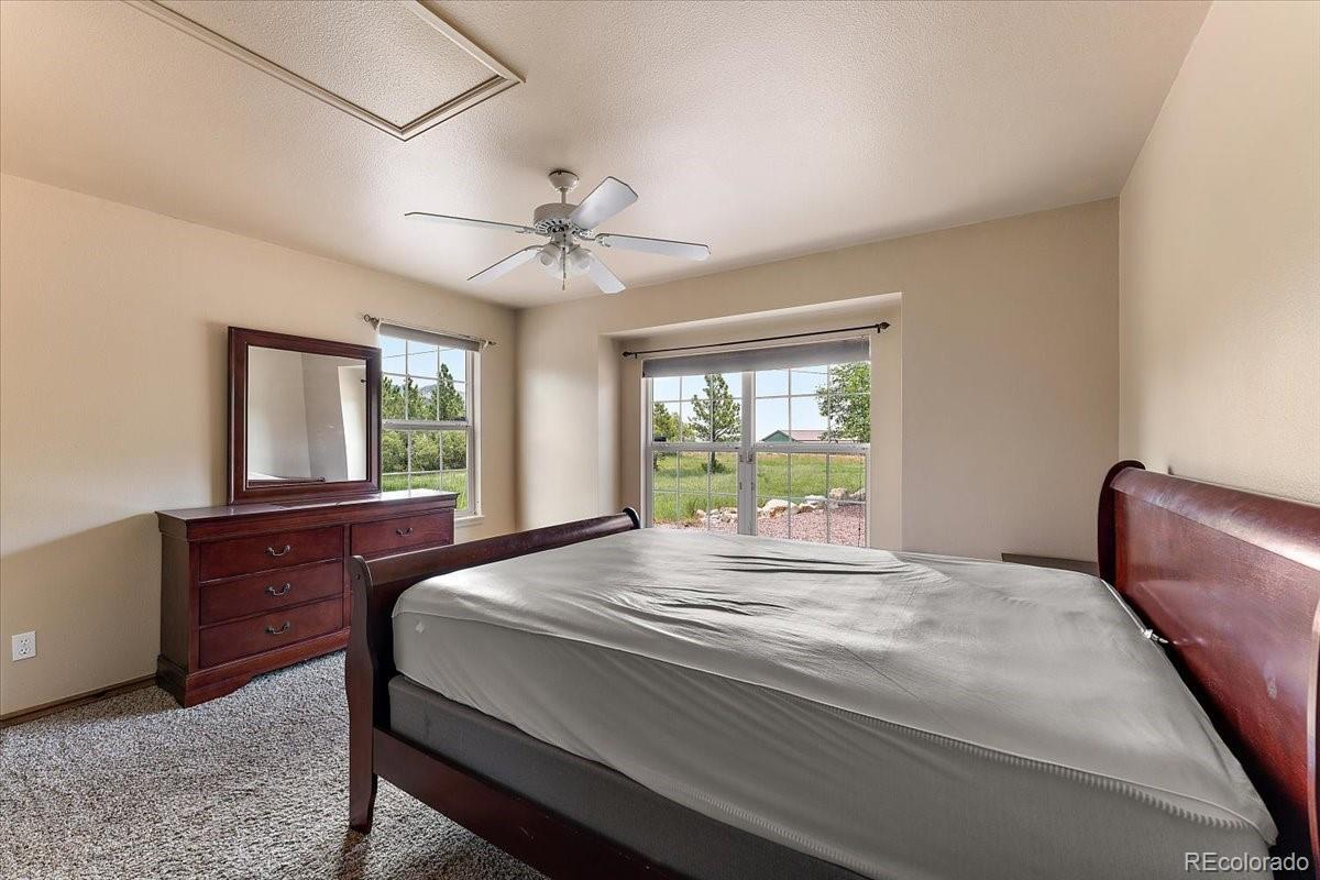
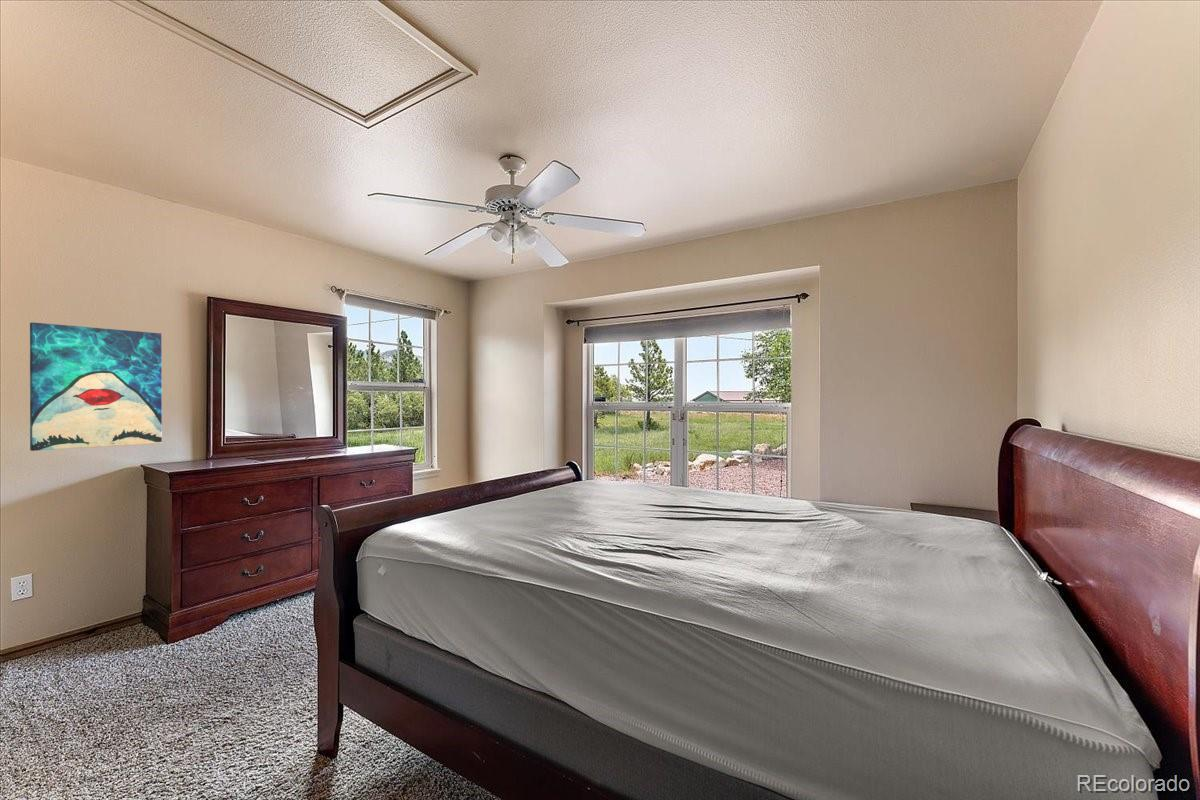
+ wall art [29,321,163,452]
